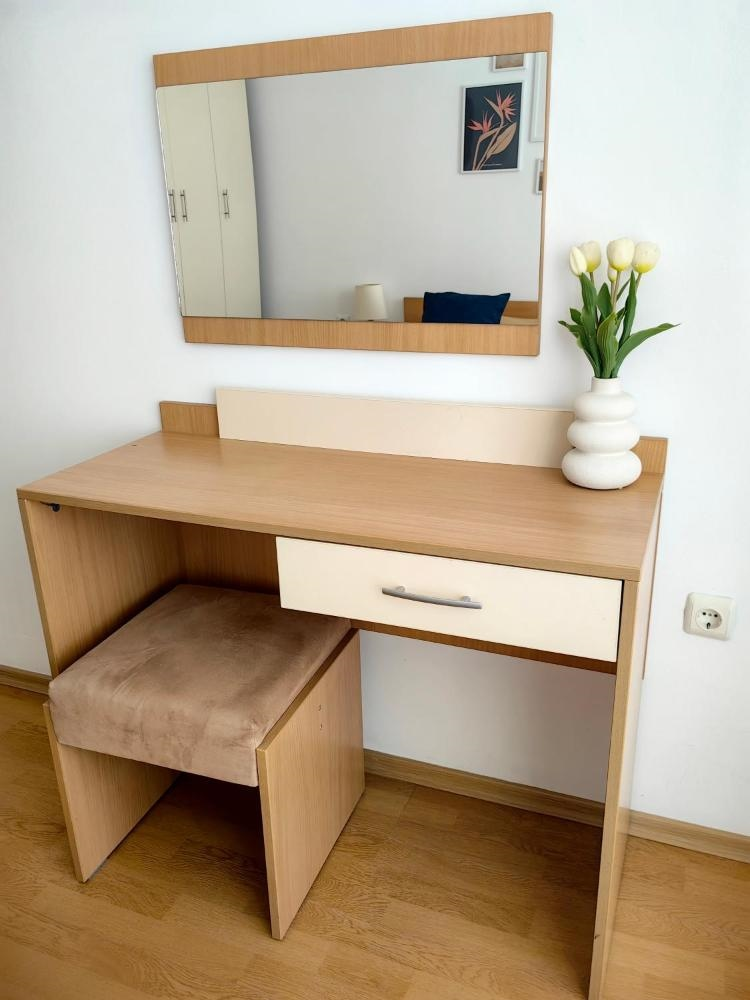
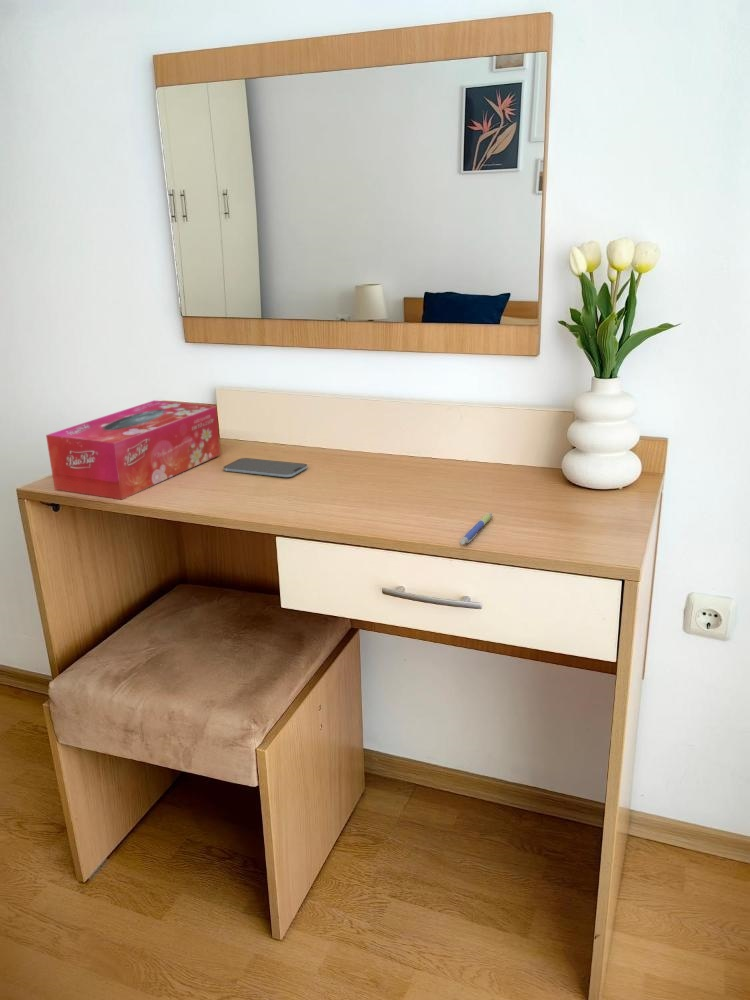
+ smartphone [222,457,308,478]
+ tissue box [45,399,221,501]
+ pen [459,512,493,545]
